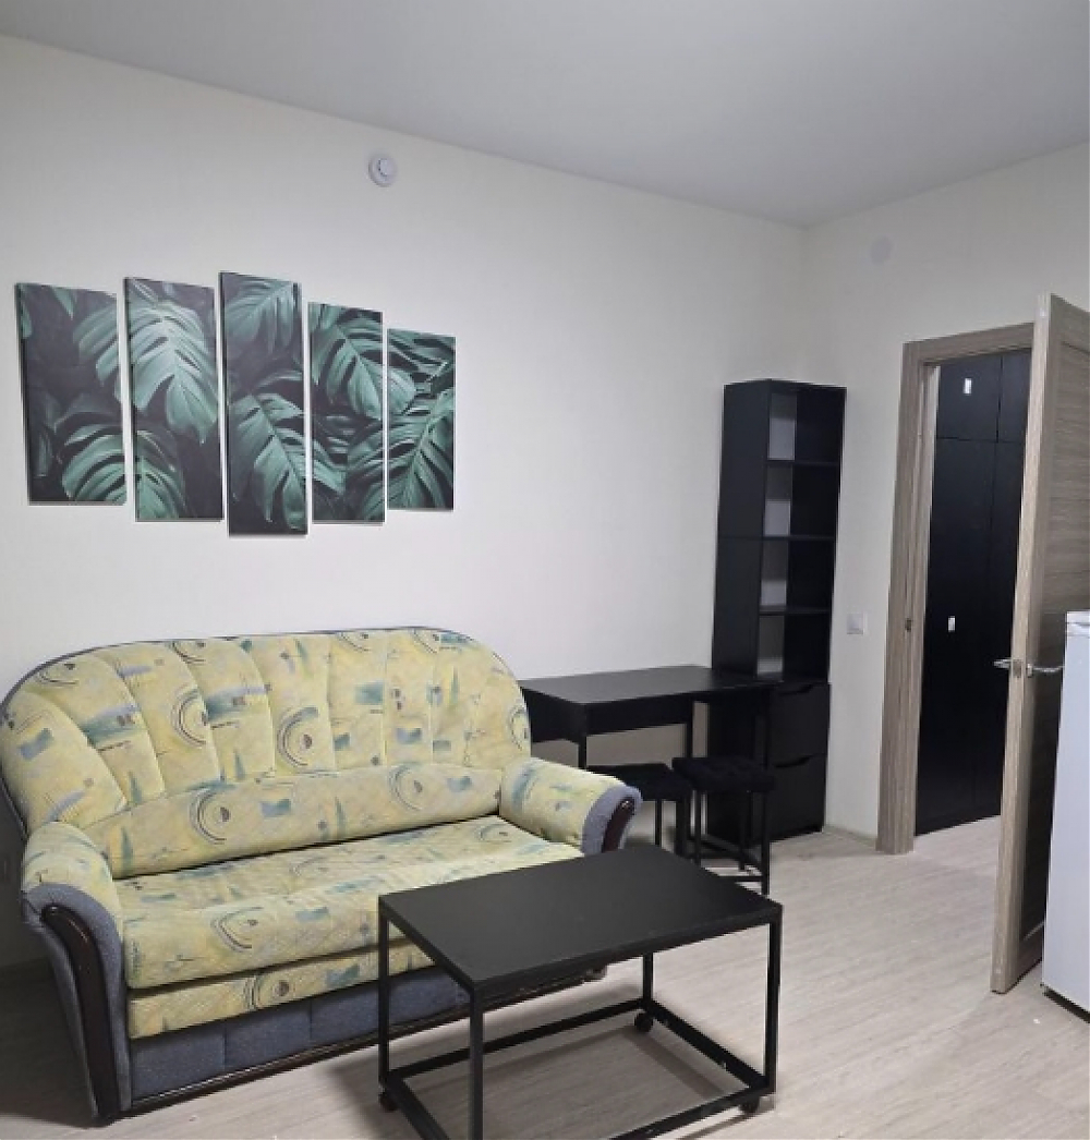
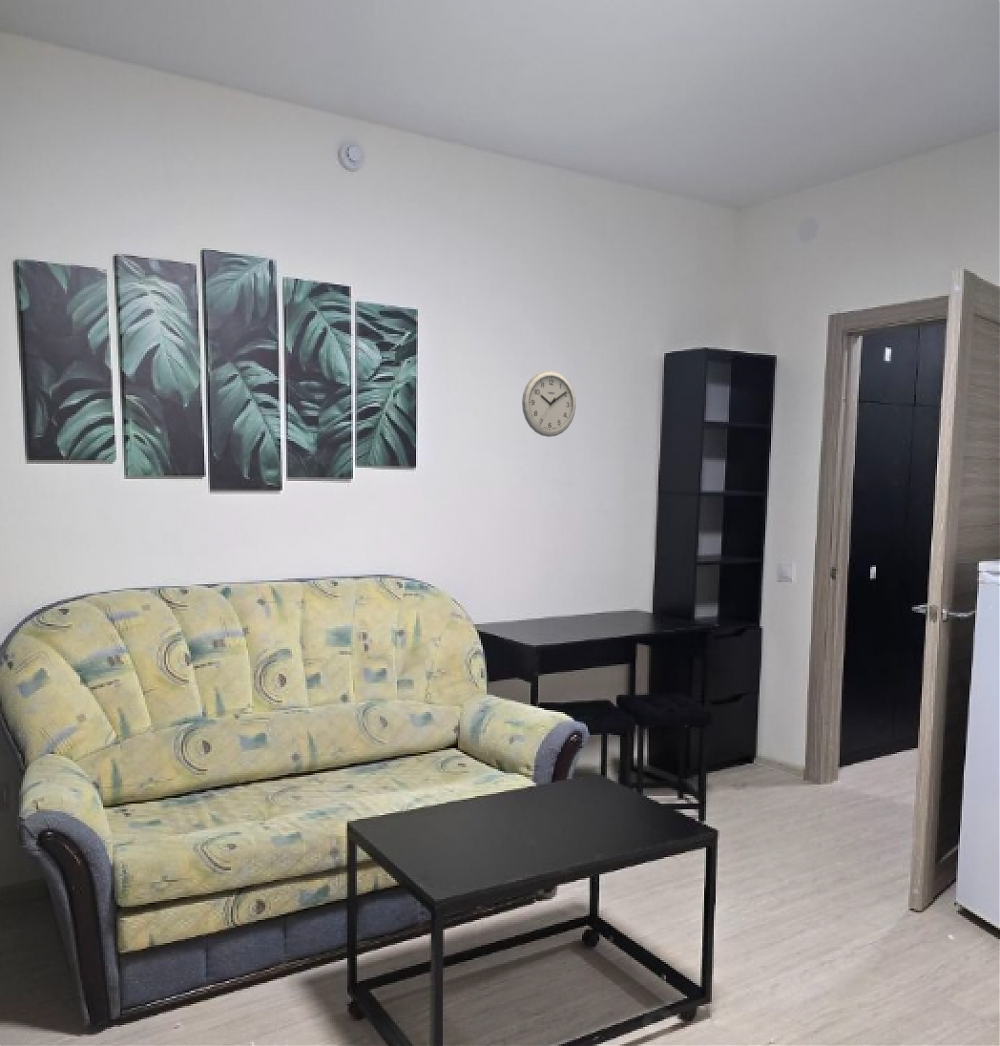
+ wall clock [521,369,577,438]
